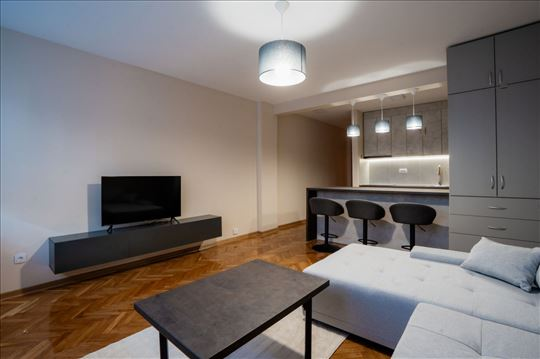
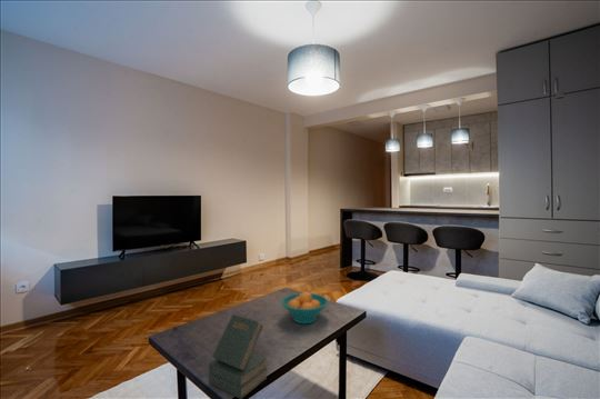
+ fruit bowl [280,290,330,325]
+ book [208,313,268,399]
